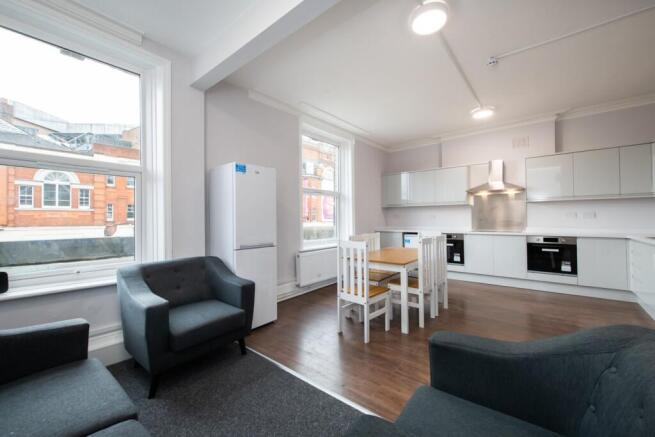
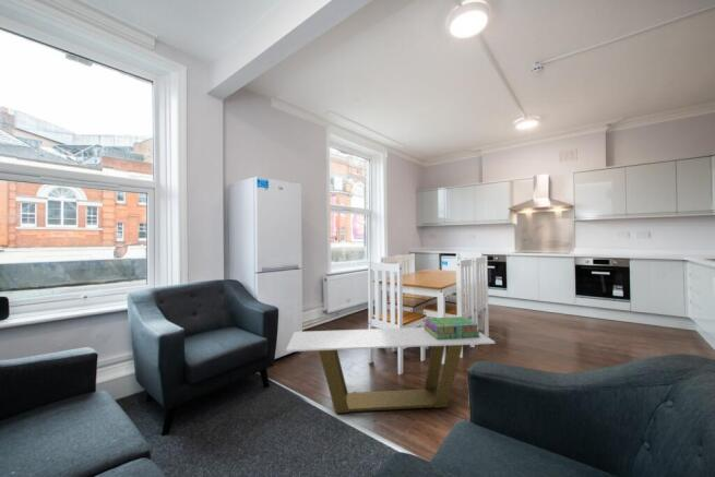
+ stack of books [424,315,481,339]
+ coffee table [285,326,496,415]
